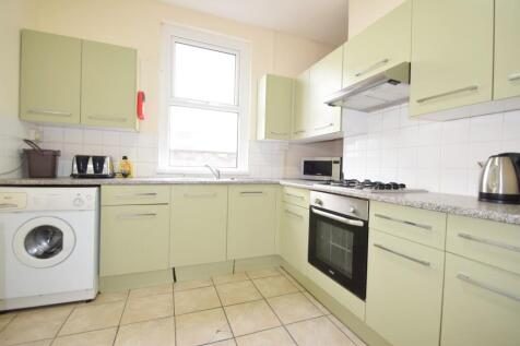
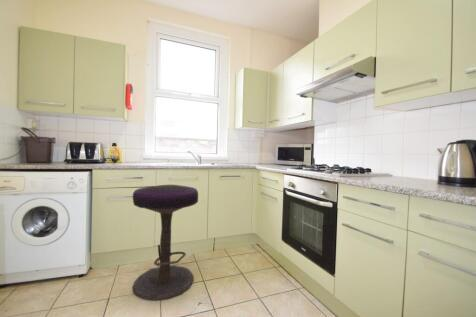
+ stool [132,184,199,302]
